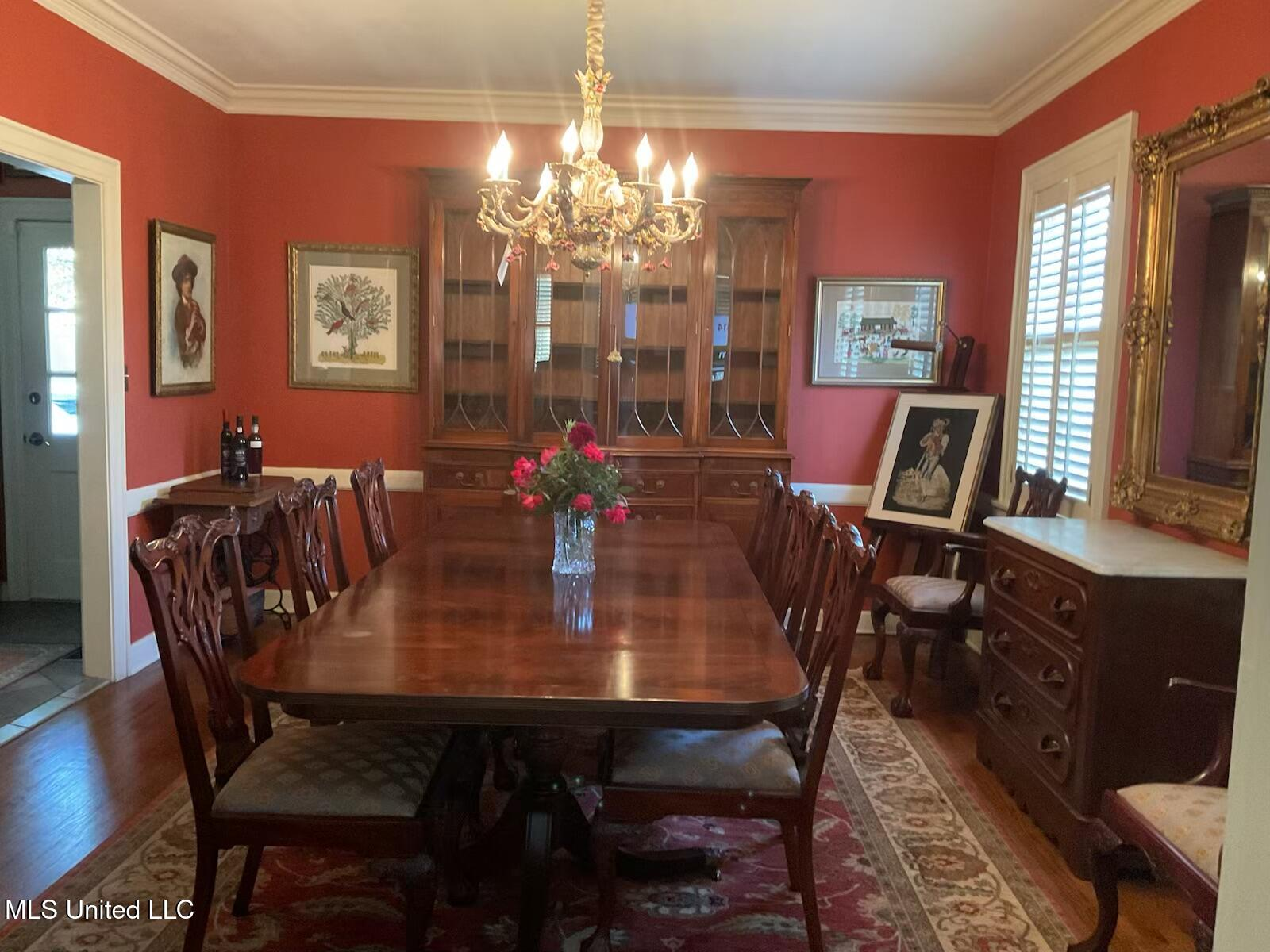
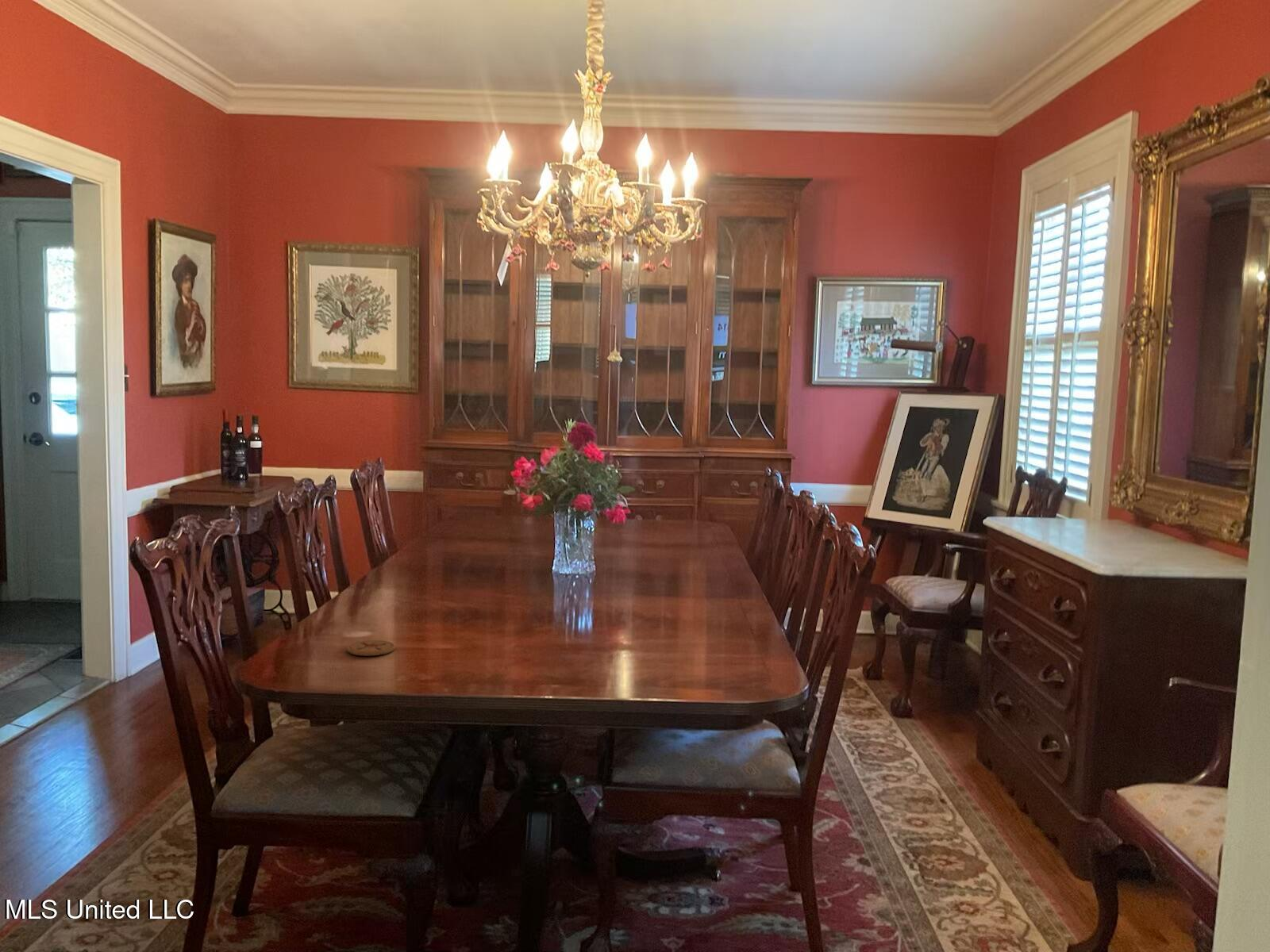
+ coaster [346,639,396,657]
